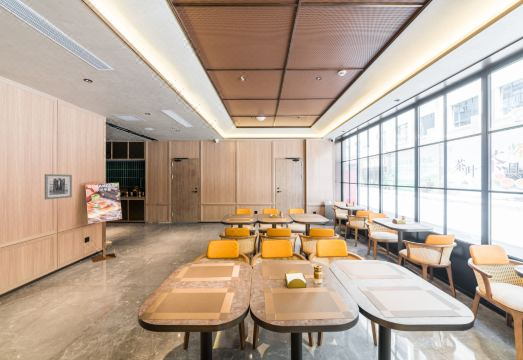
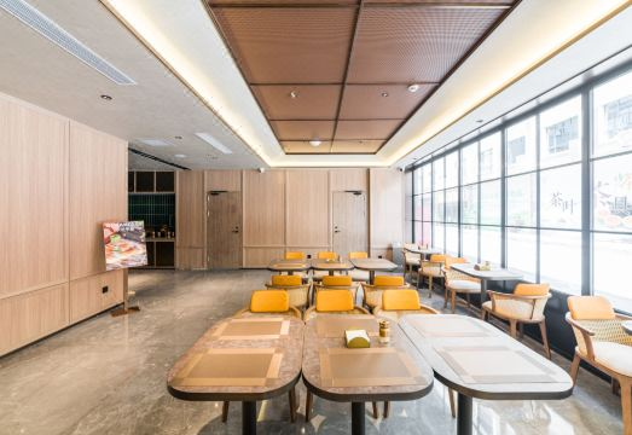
- wall art [44,173,73,200]
